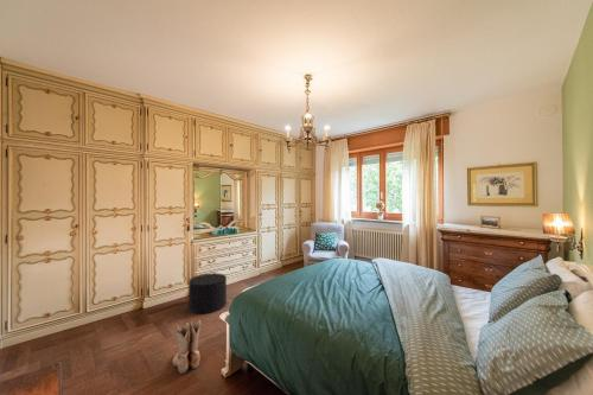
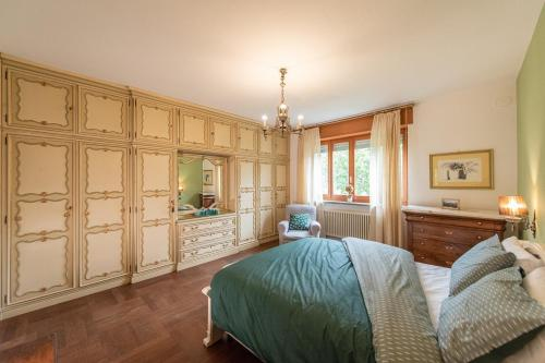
- stool [187,272,228,314]
- boots [172,319,202,374]
